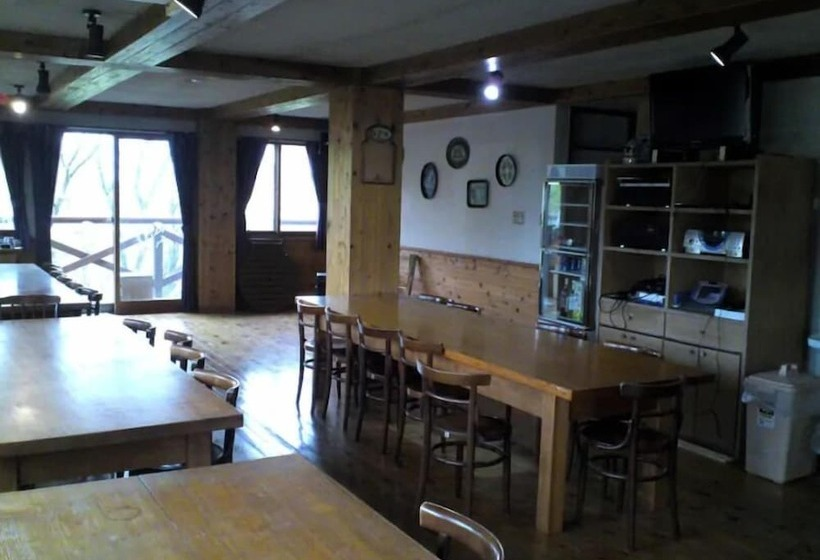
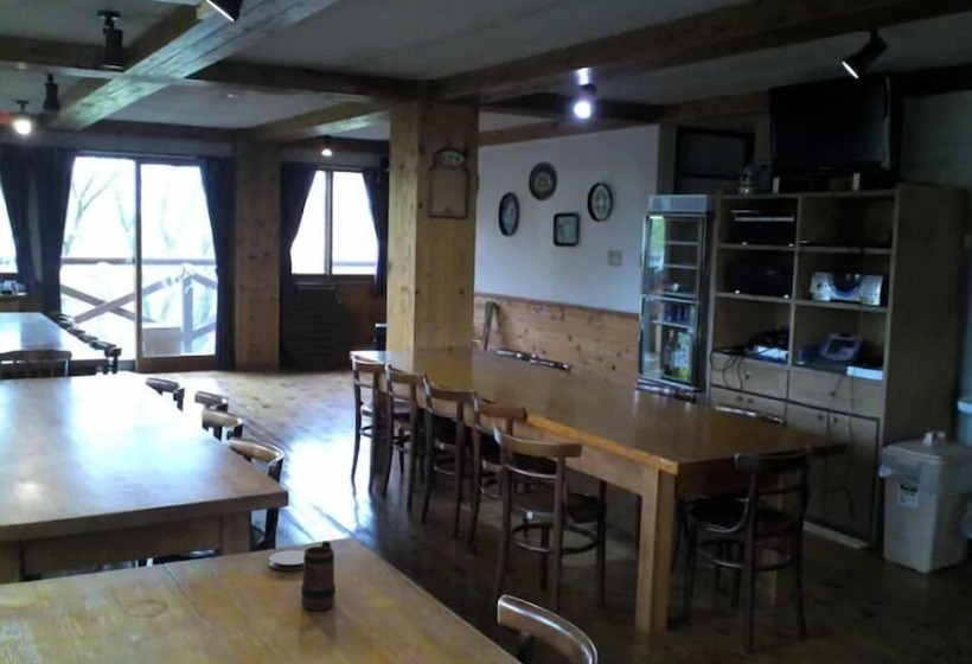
+ mug [300,540,337,611]
+ coaster [268,549,305,572]
